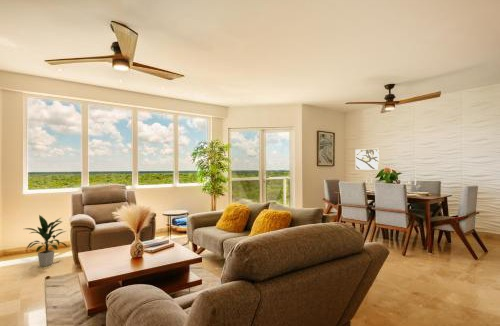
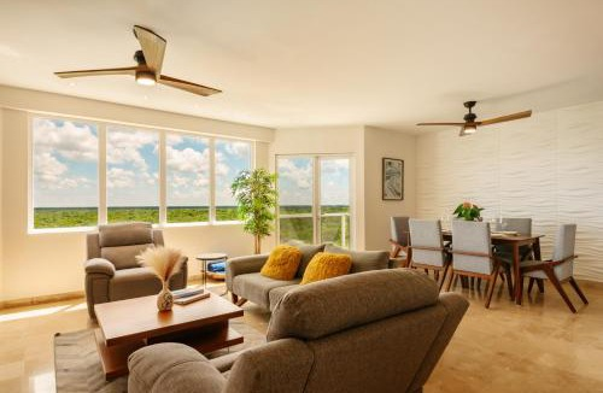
- indoor plant [24,214,68,267]
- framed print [355,148,381,171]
